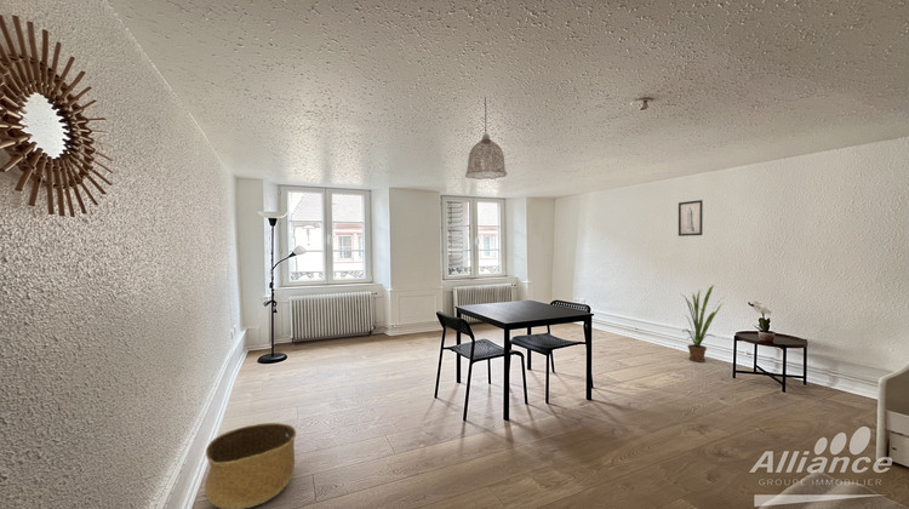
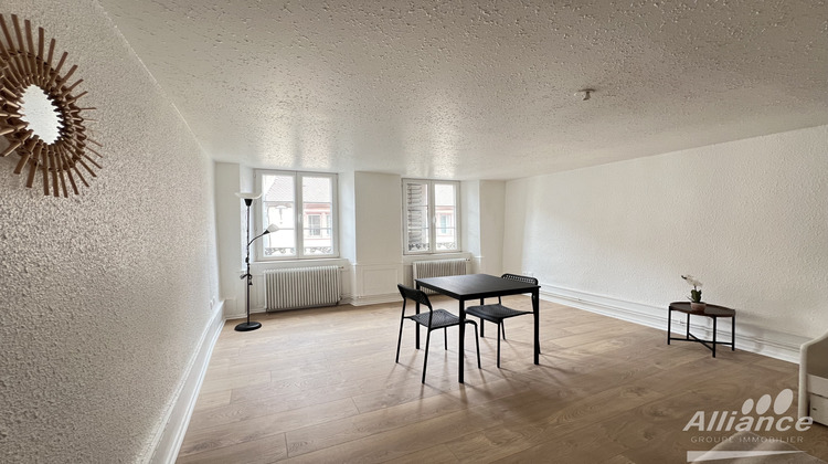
- wall art [678,199,704,238]
- house plant [681,284,725,364]
- basket [204,422,297,509]
- pendant lamp [464,96,508,181]
